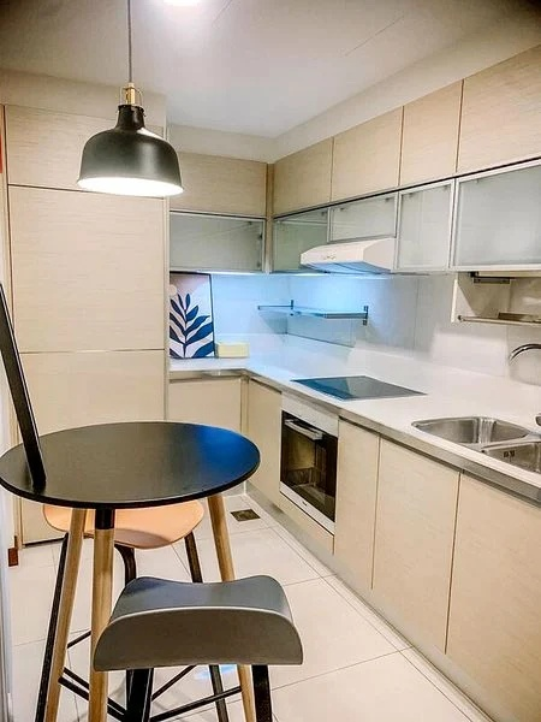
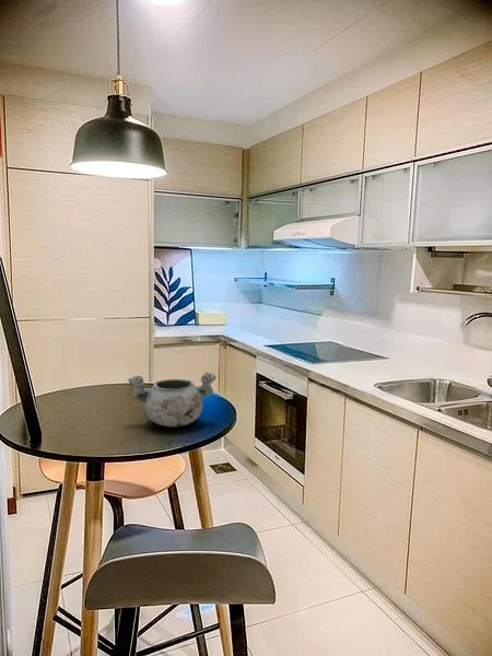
+ decorative bowl [127,372,216,427]
